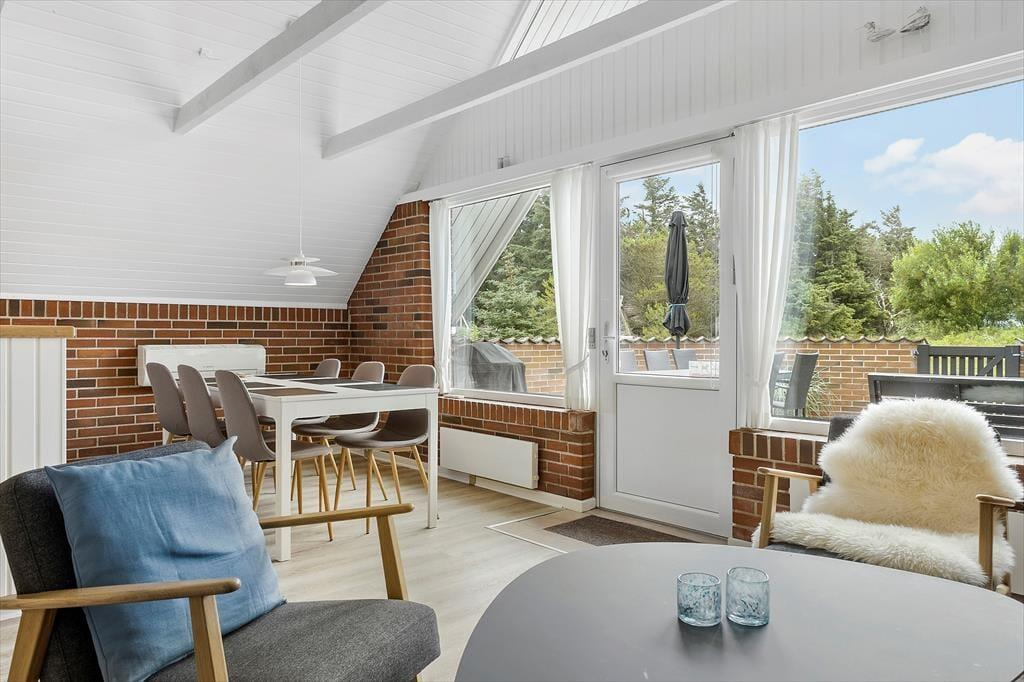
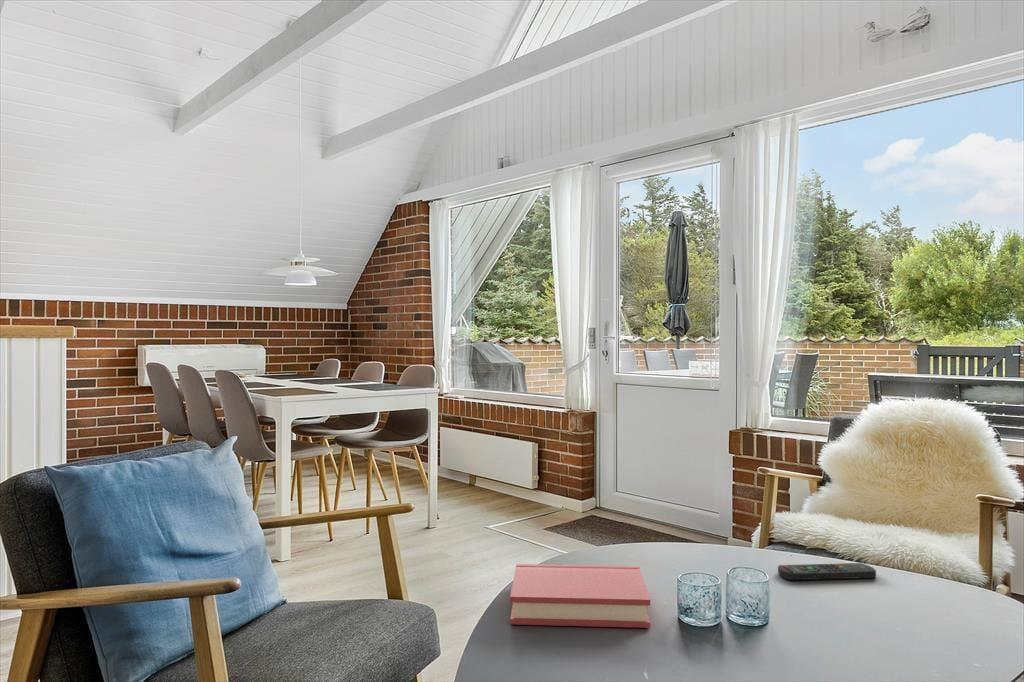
+ hardback book [509,563,651,629]
+ remote control [777,562,877,581]
